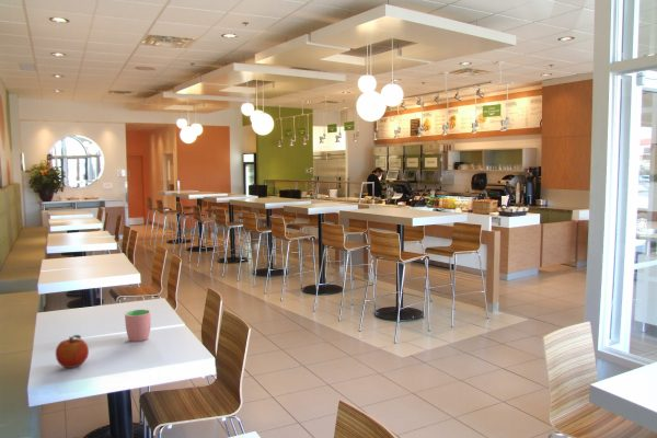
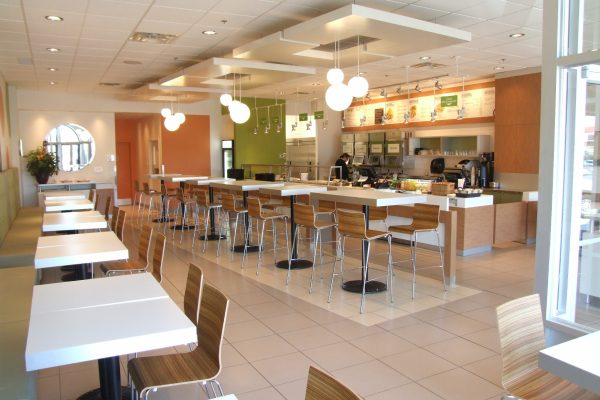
- cup [124,309,152,343]
- fruit [55,334,90,369]
